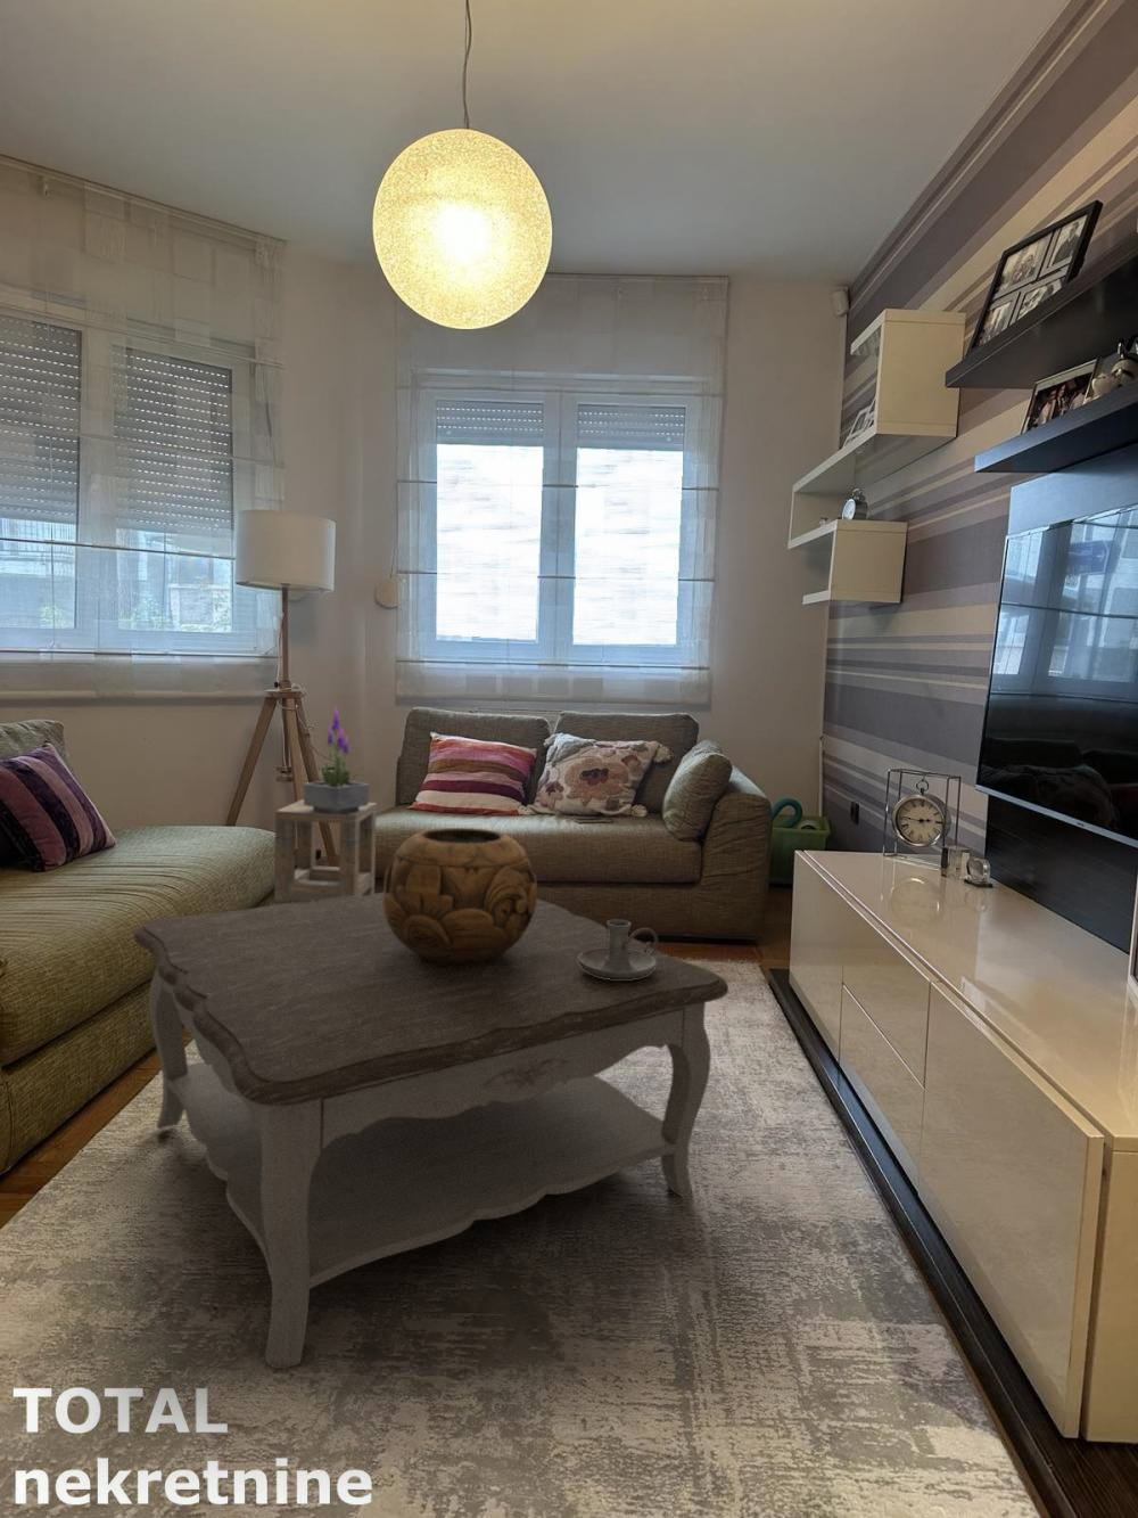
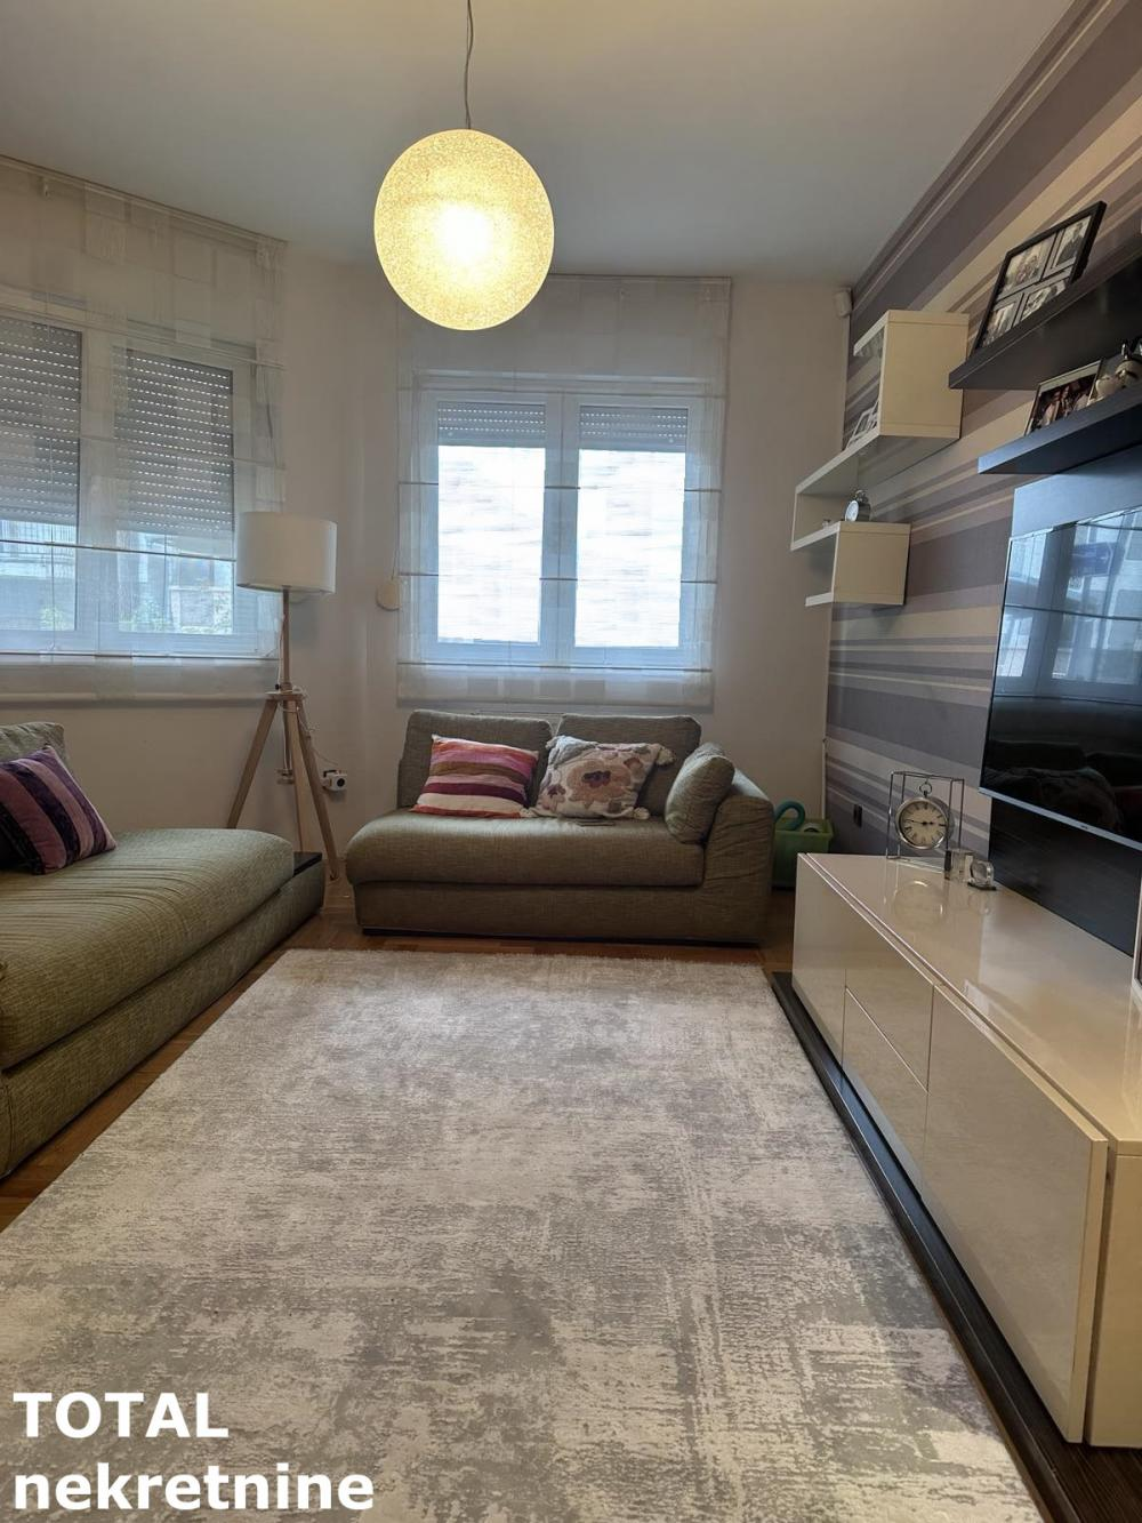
- candle holder [579,917,659,980]
- potted plant [302,703,369,815]
- decorative bowl [383,827,538,964]
- coffee table [133,891,729,1370]
- side table [273,798,378,906]
